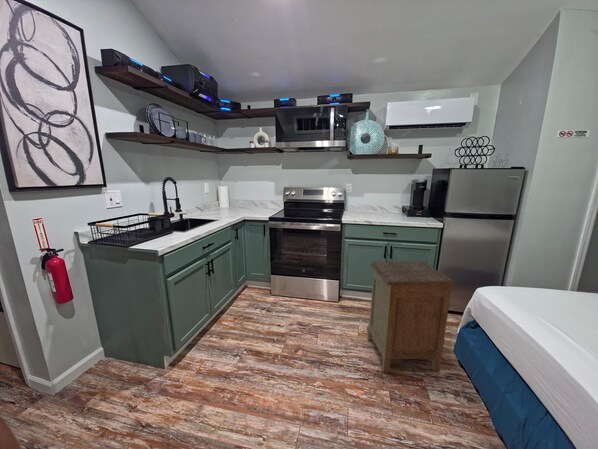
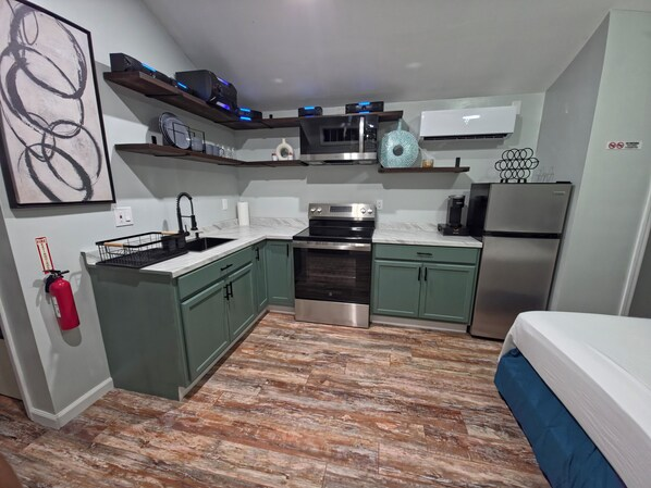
- nightstand [366,260,457,373]
